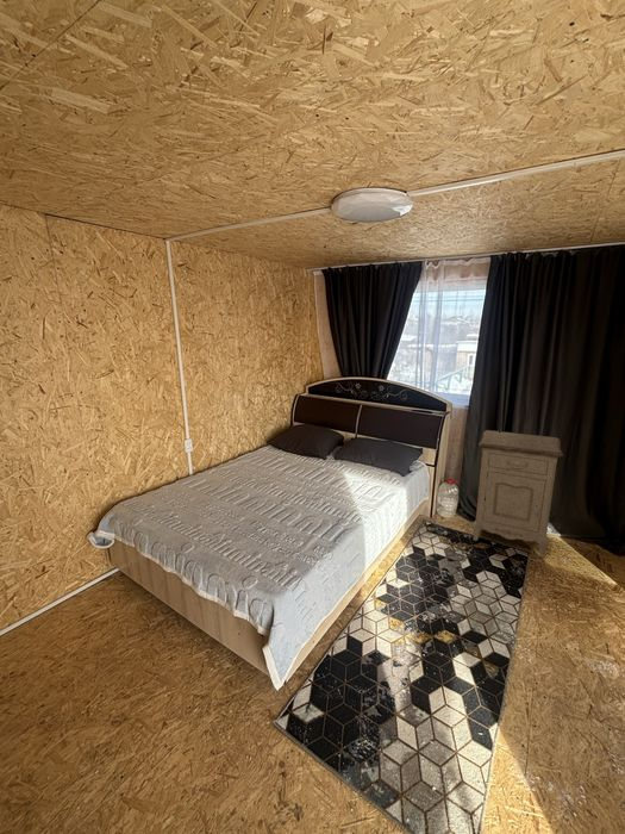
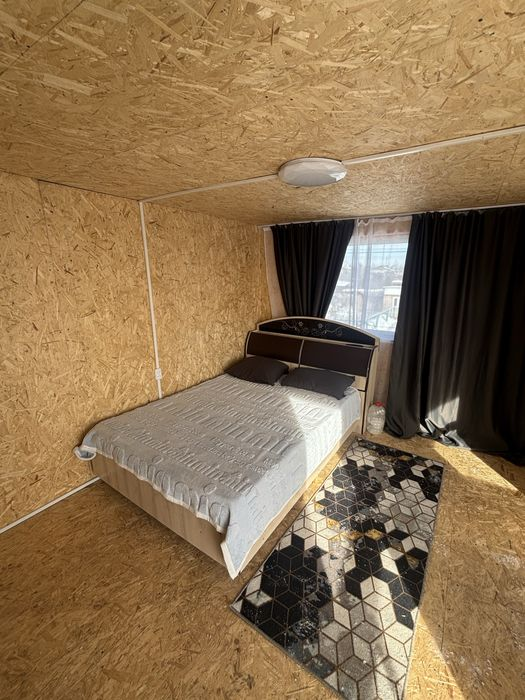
- nightstand [471,429,564,559]
